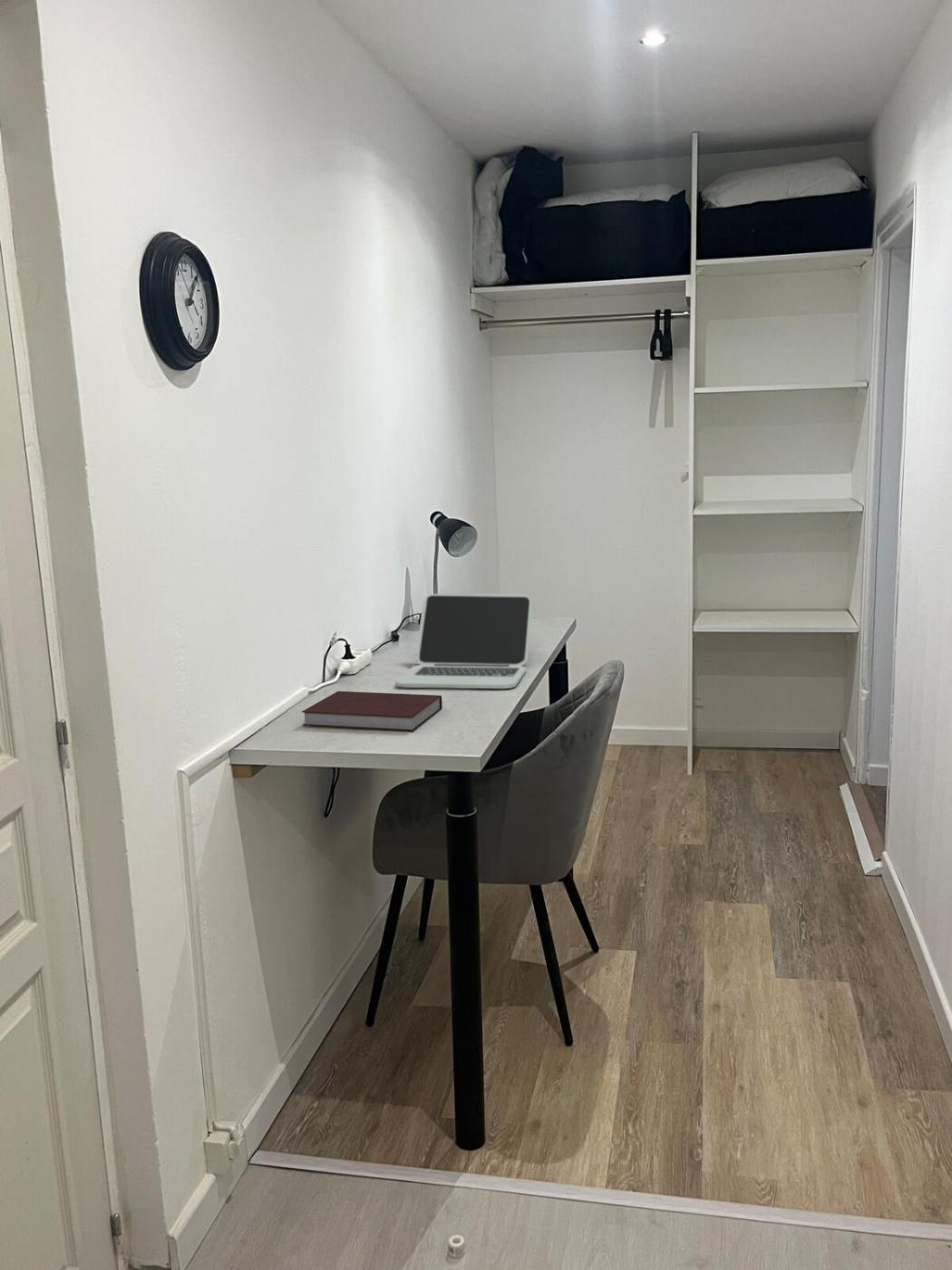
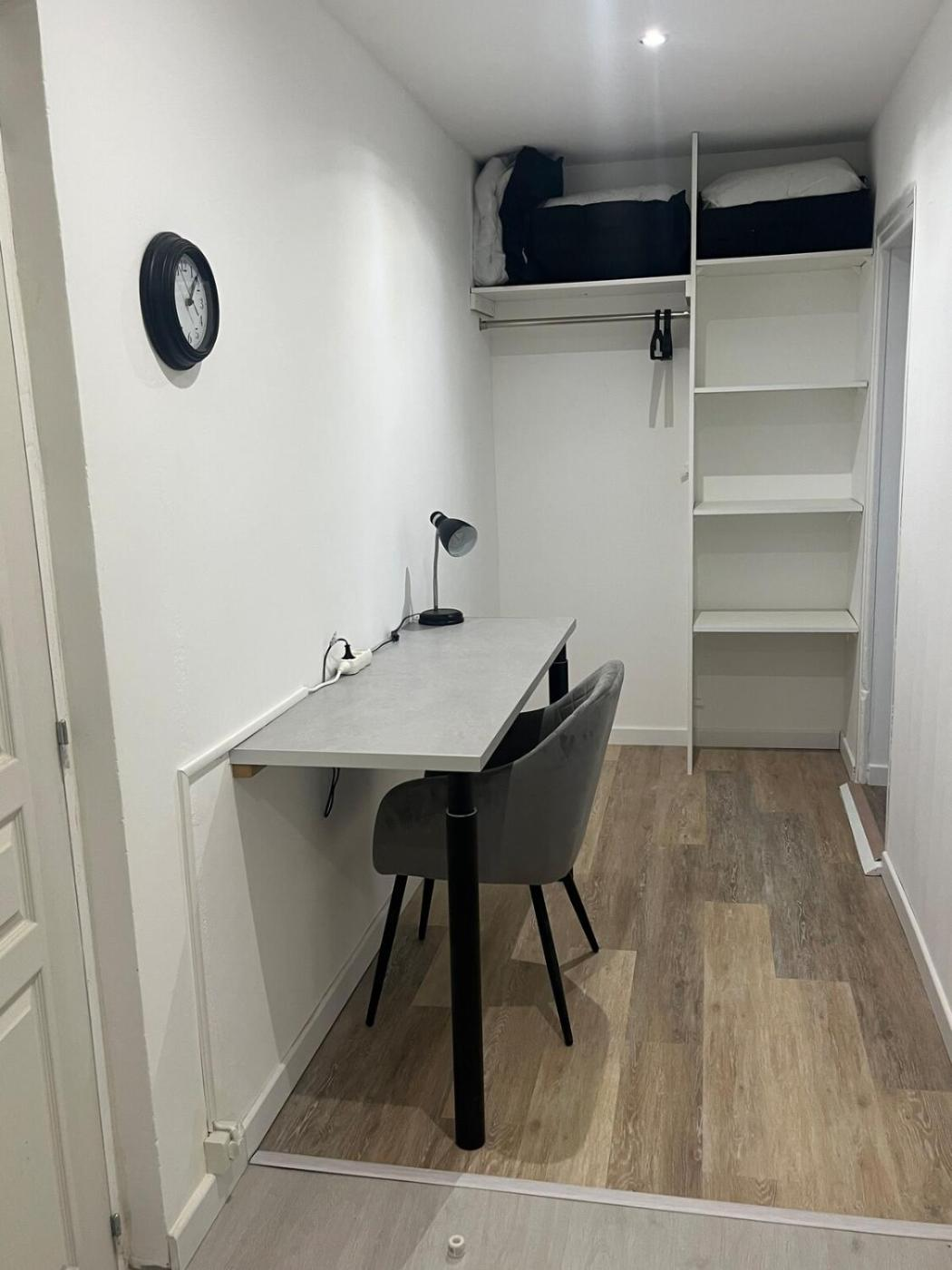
- notebook [301,690,443,732]
- laptop [394,592,533,689]
